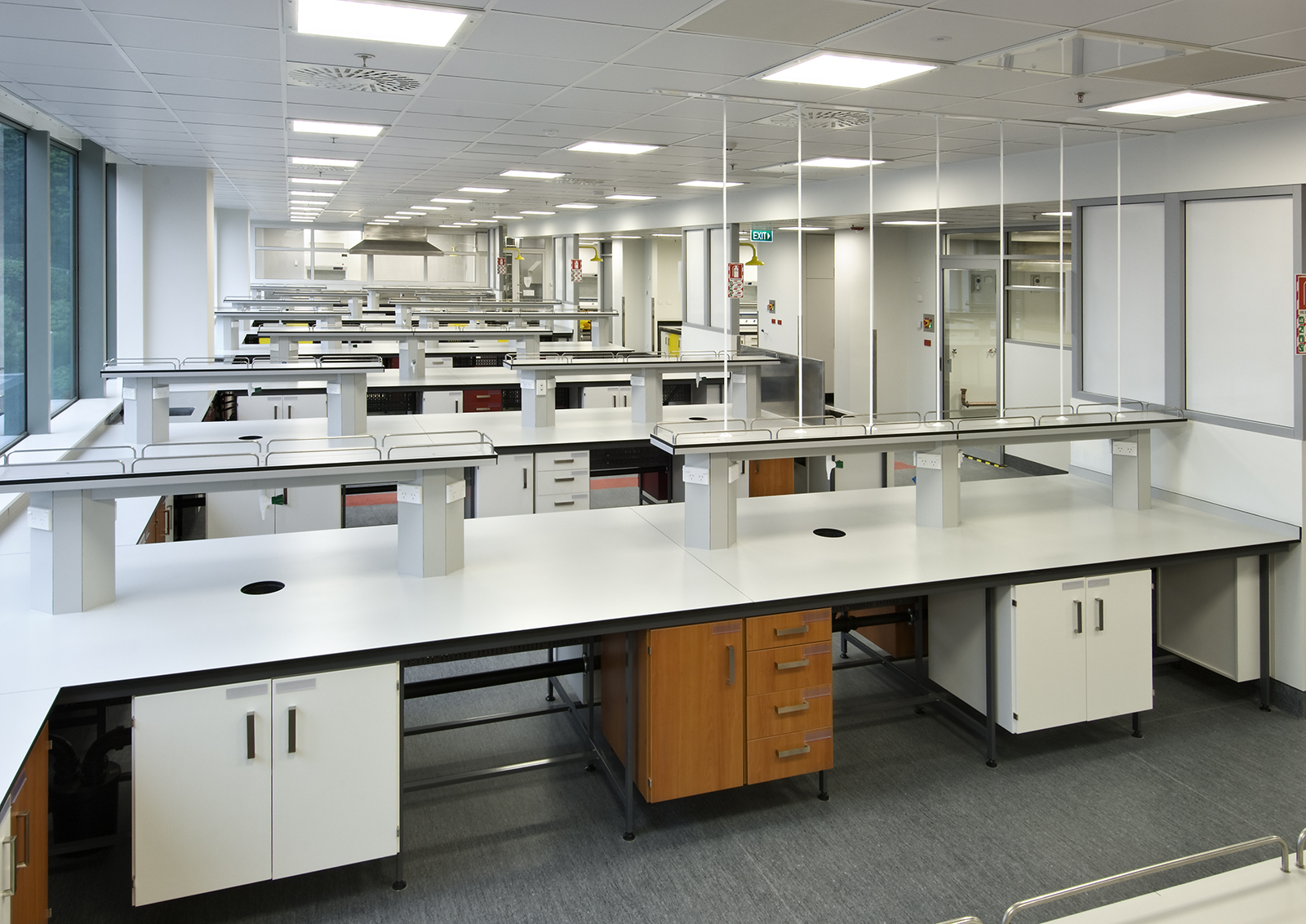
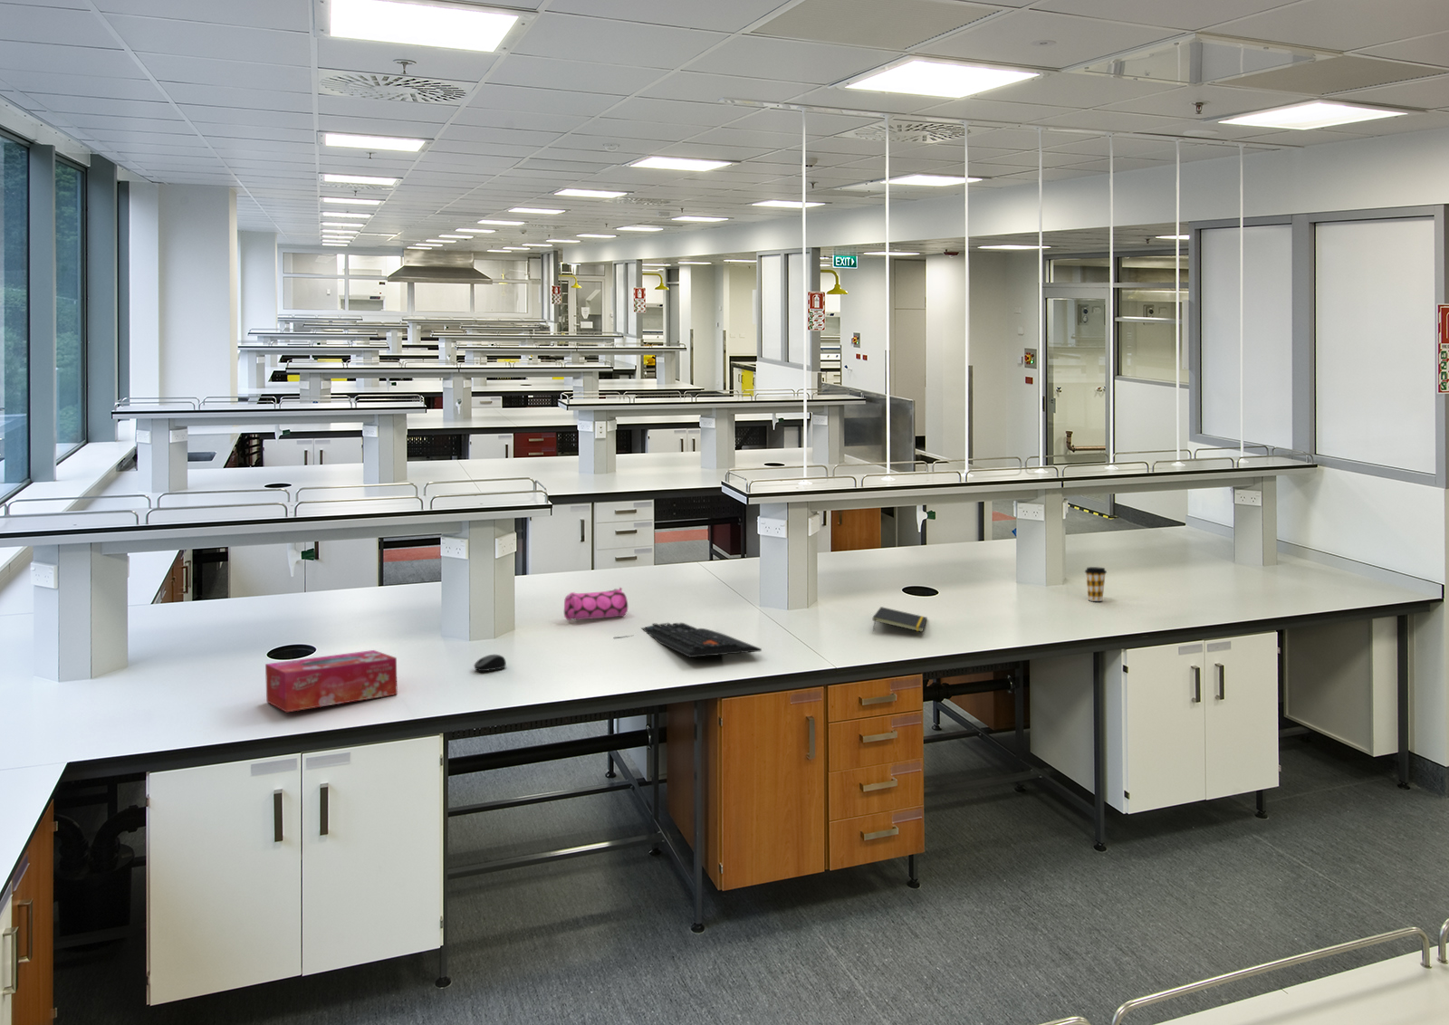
+ computer mouse [473,653,507,672]
+ keyboard [614,621,762,658]
+ notepad [871,606,929,633]
+ tissue box [264,649,398,712]
+ pencil case [564,587,628,621]
+ coffee cup [1084,566,1107,602]
